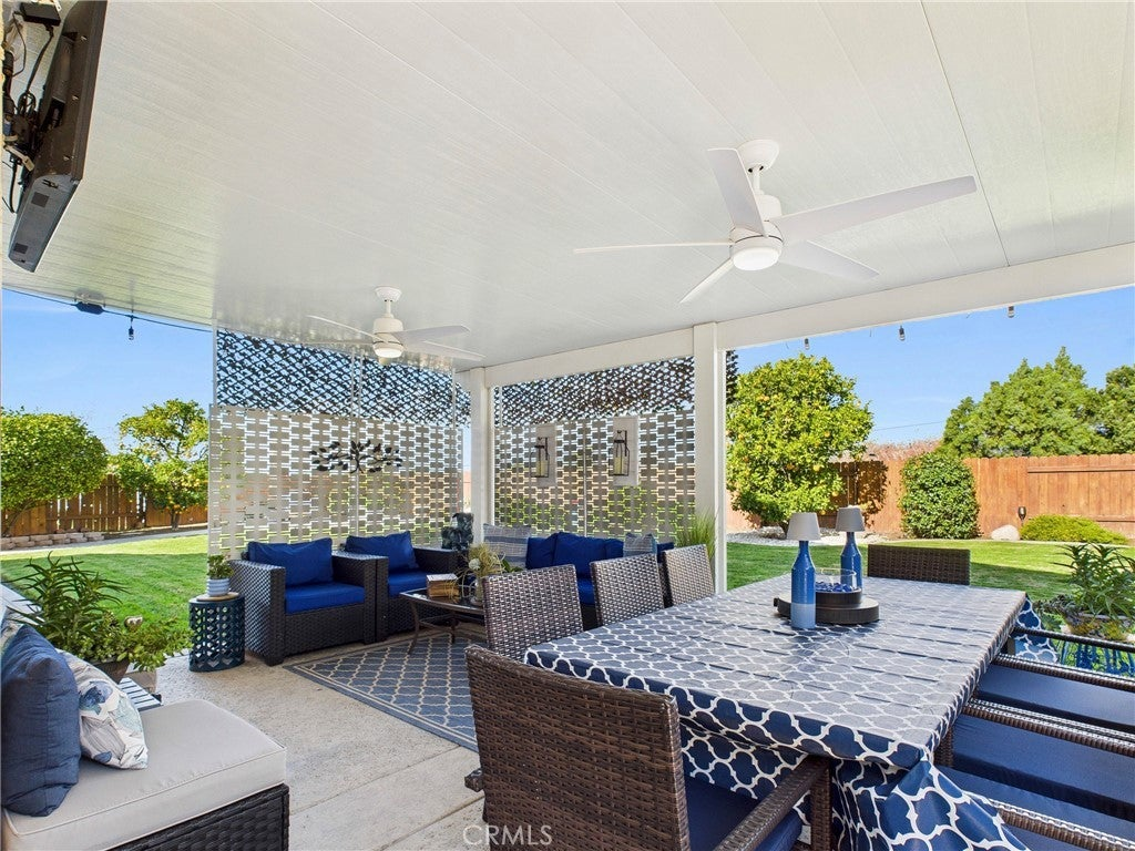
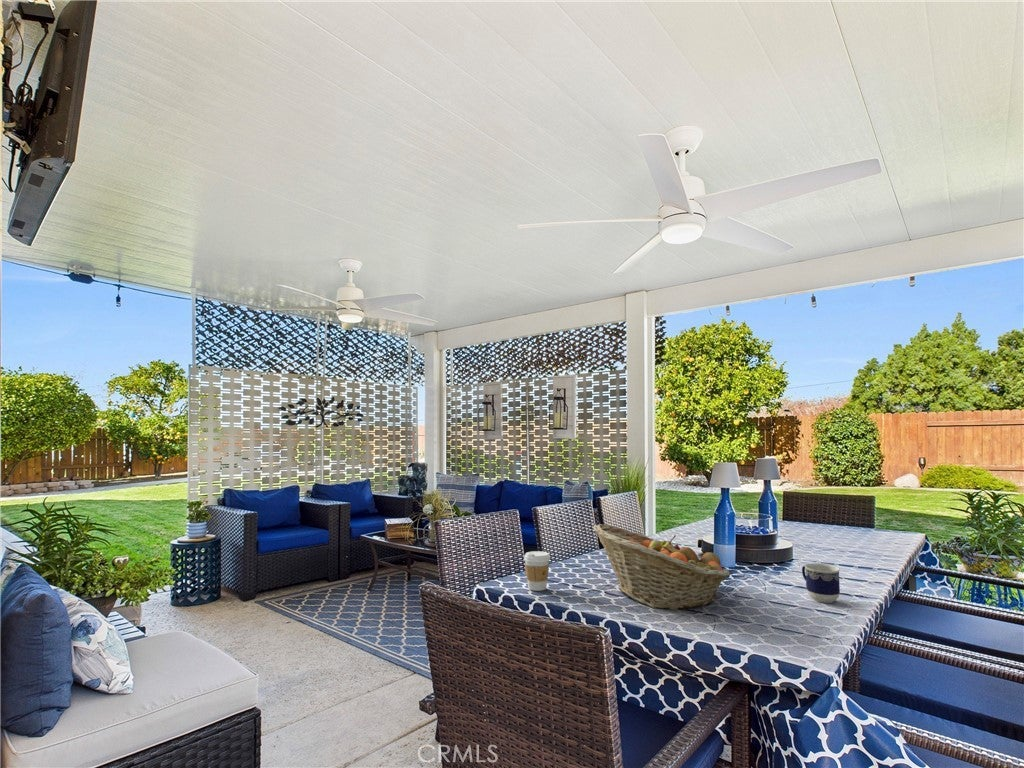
+ fruit basket [593,523,731,611]
+ cup [801,562,841,604]
+ coffee cup [523,550,551,592]
